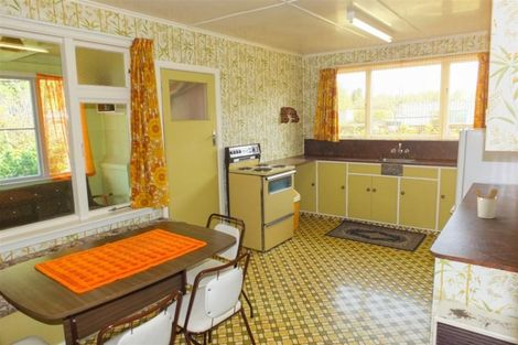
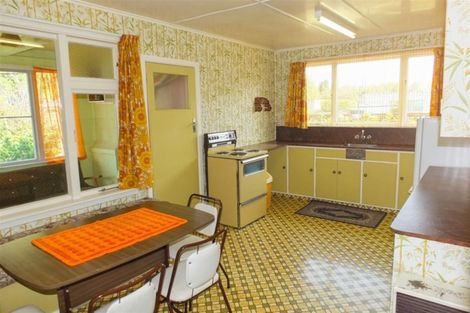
- utensil holder [472,187,499,219]
